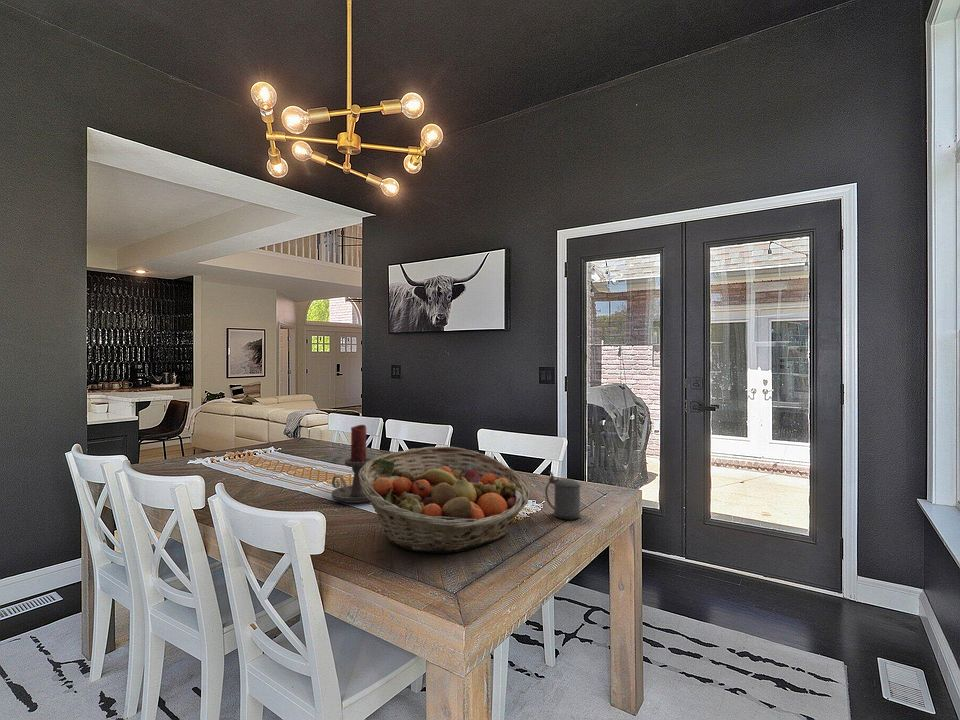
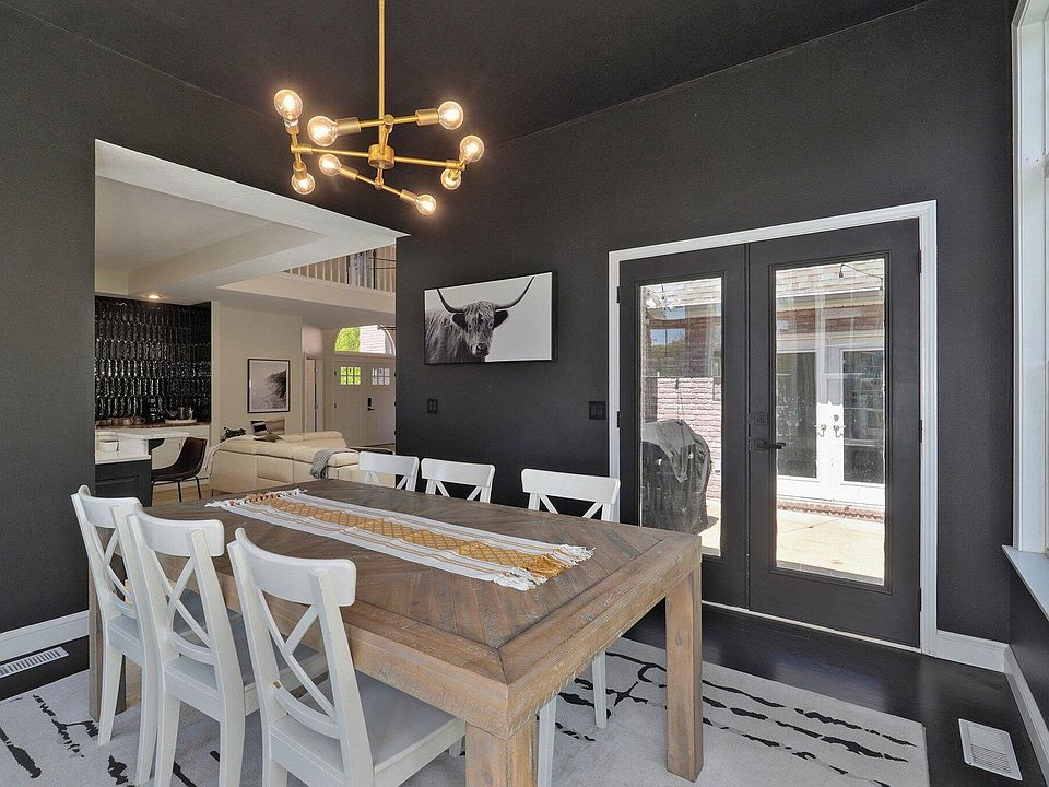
- candle holder [331,424,373,504]
- fruit basket [359,446,531,554]
- beer stein [544,470,582,521]
